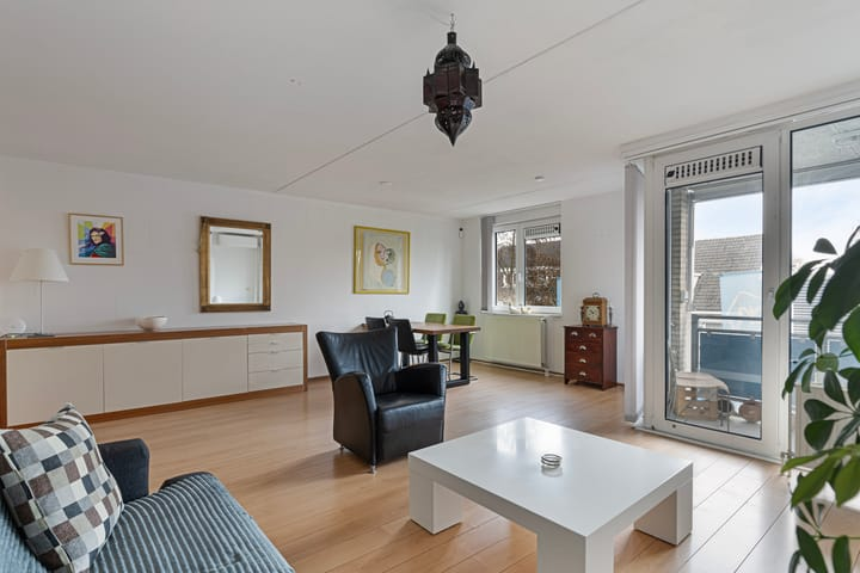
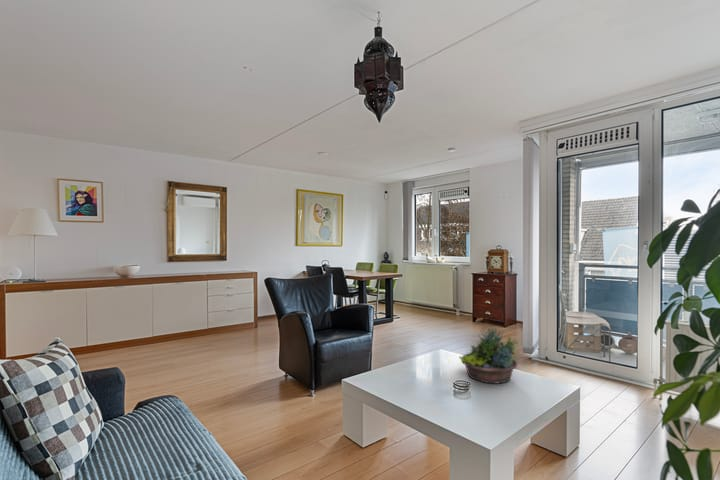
+ succulent planter [458,325,521,385]
